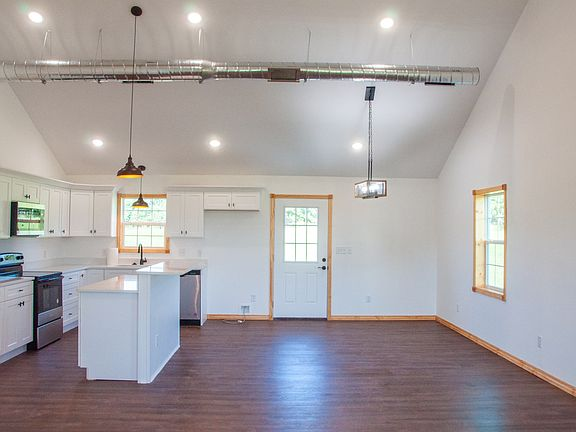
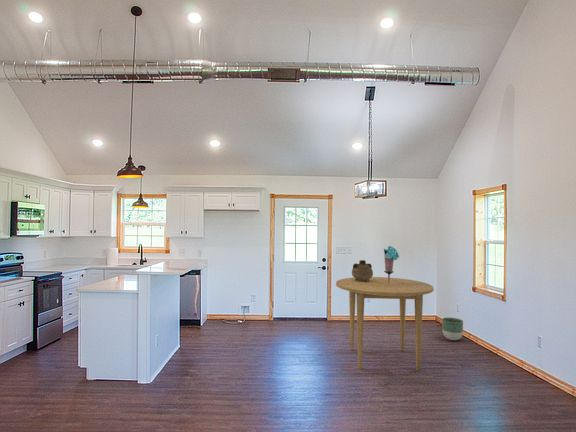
+ ceramic jug [351,259,374,282]
+ bouquet [383,245,401,280]
+ dining table [335,276,435,372]
+ planter [441,317,464,341]
